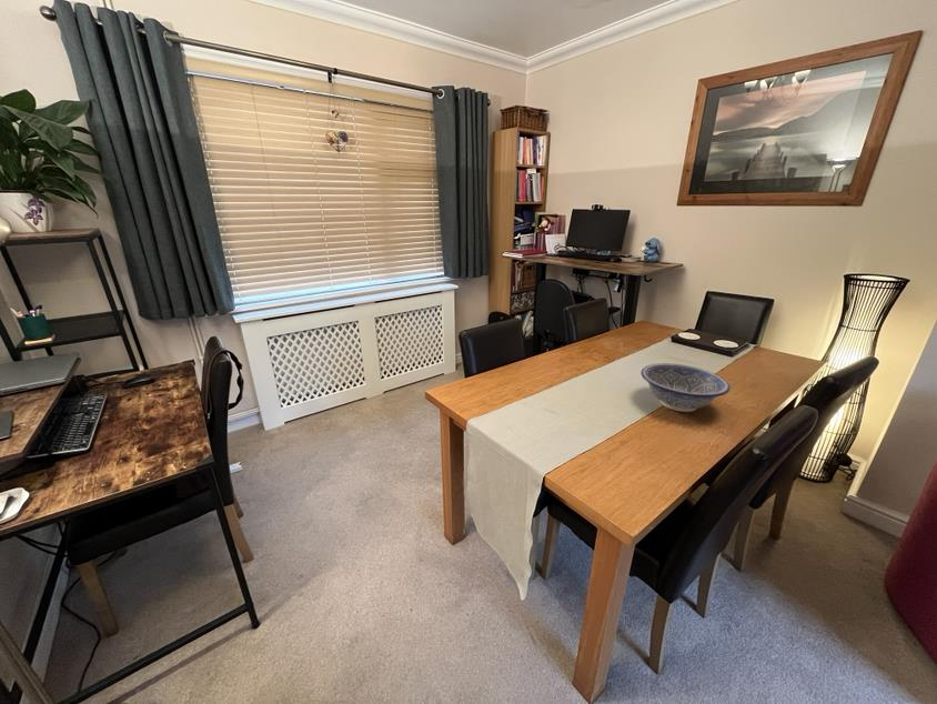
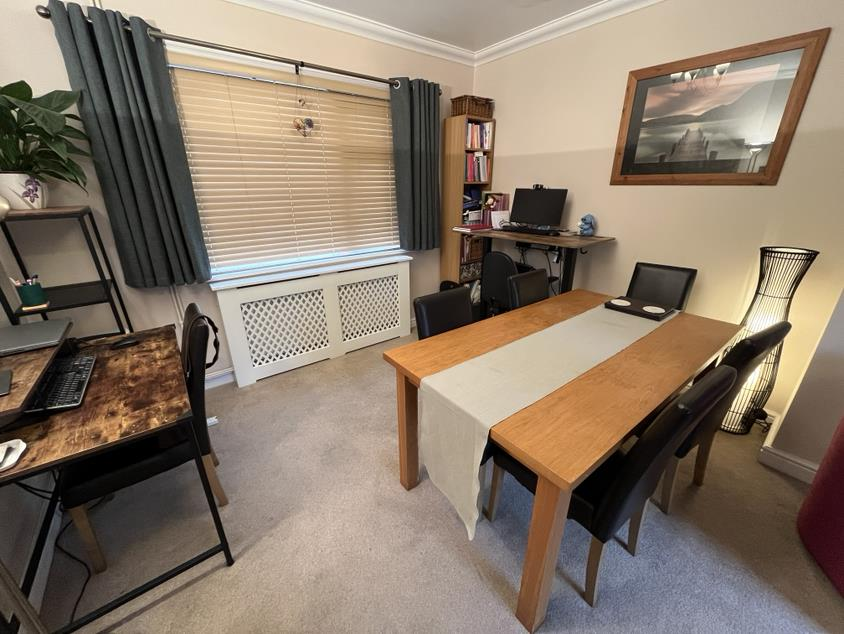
- decorative bowl [639,362,732,413]
